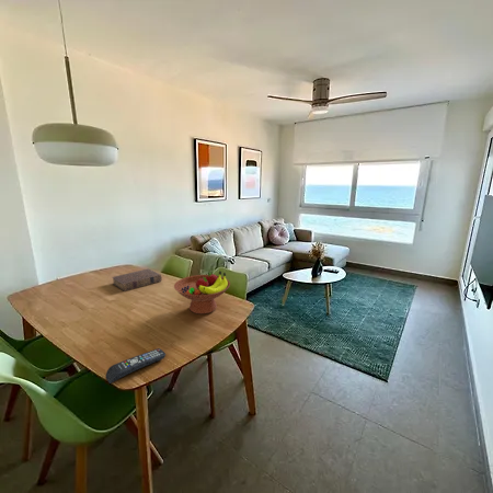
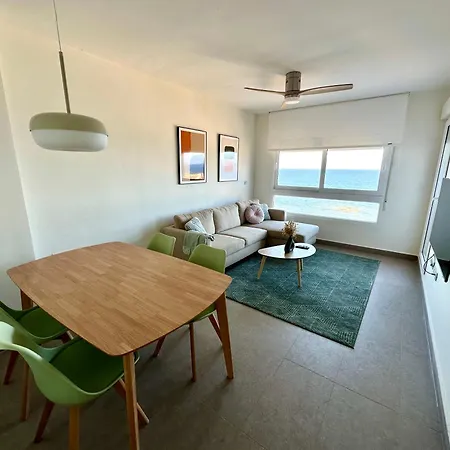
- book [111,267,163,293]
- remote control [105,347,167,385]
- fruit bowl [173,271,231,316]
